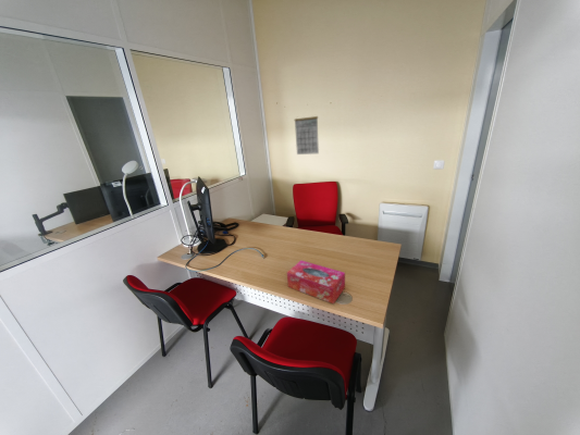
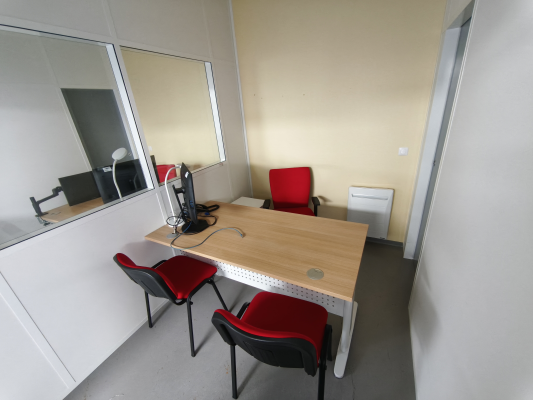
- tissue box [286,260,346,304]
- calendar [294,115,320,156]
